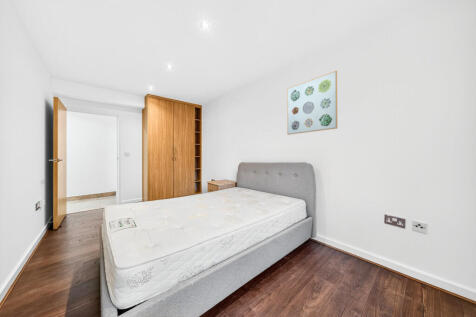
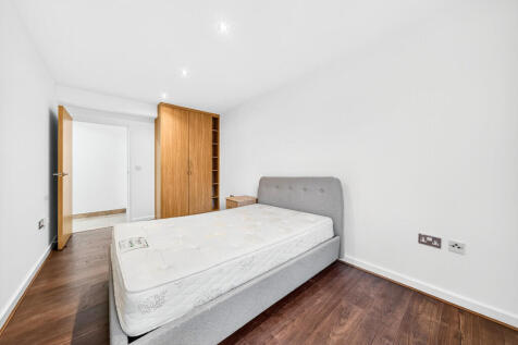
- wall art [286,70,338,136]
